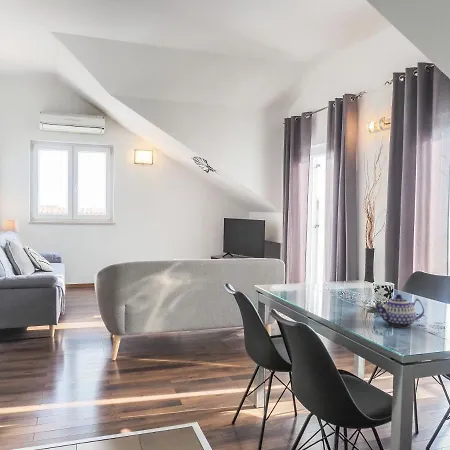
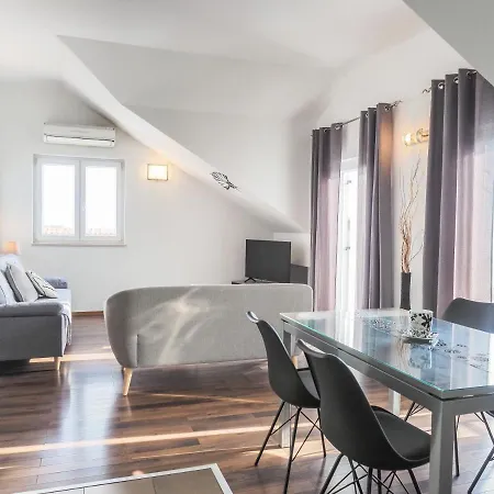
- teapot [374,293,425,328]
